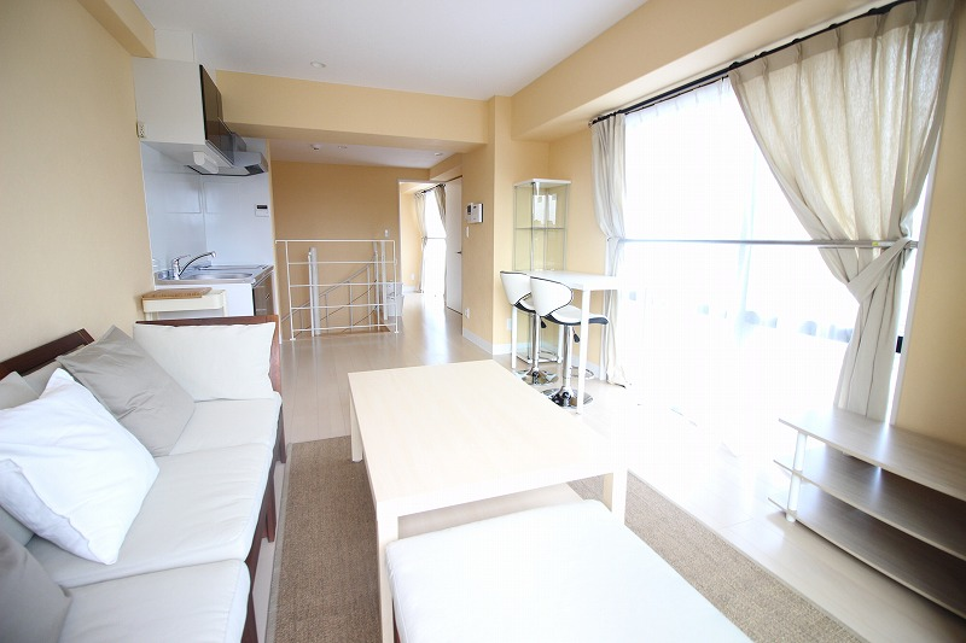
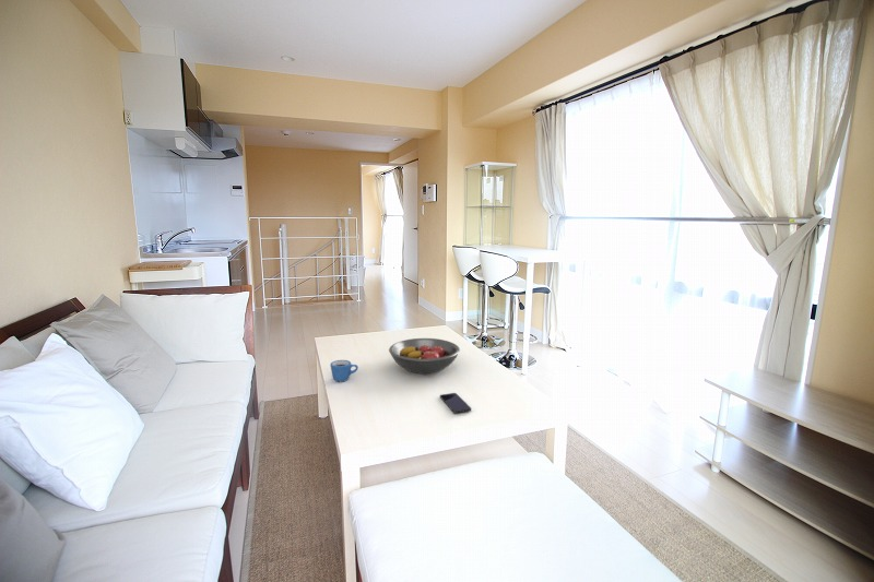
+ mug [329,359,359,382]
+ smartphone [439,392,472,414]
+ fruit bowl [388,337,461,375]
